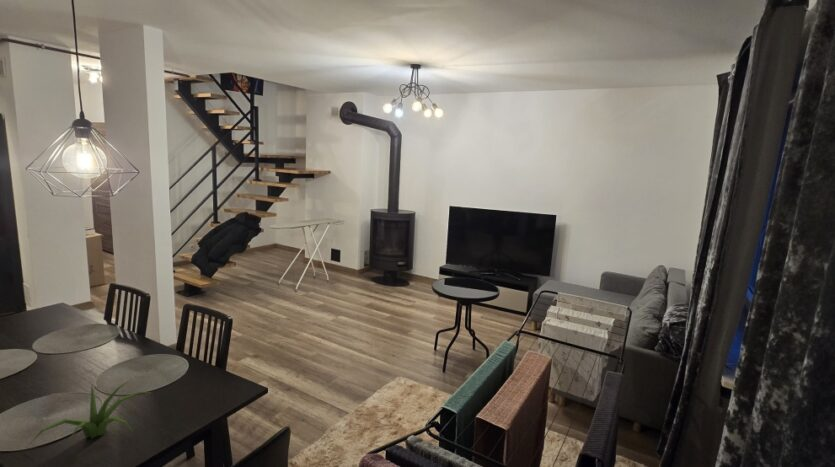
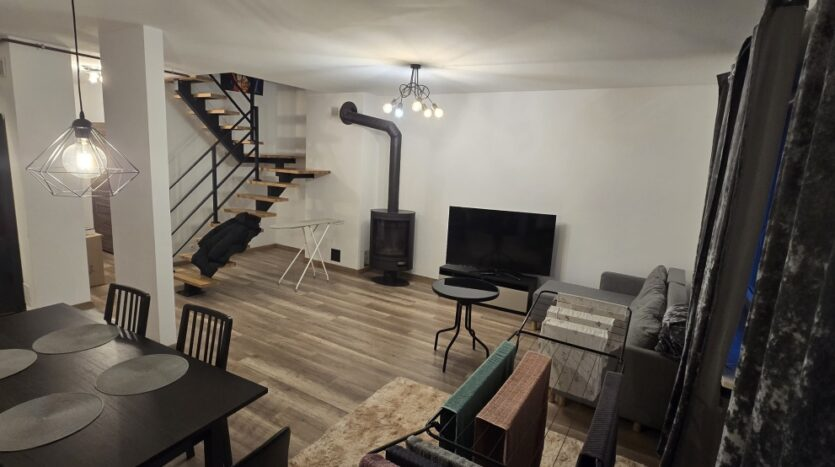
- plant [26,377,150,448]
